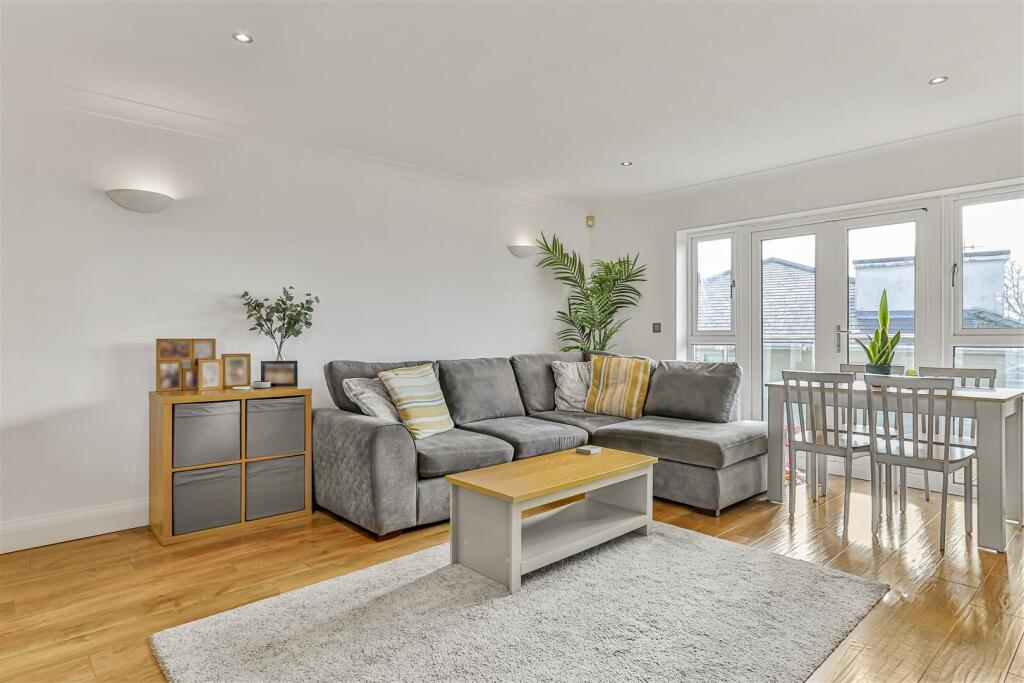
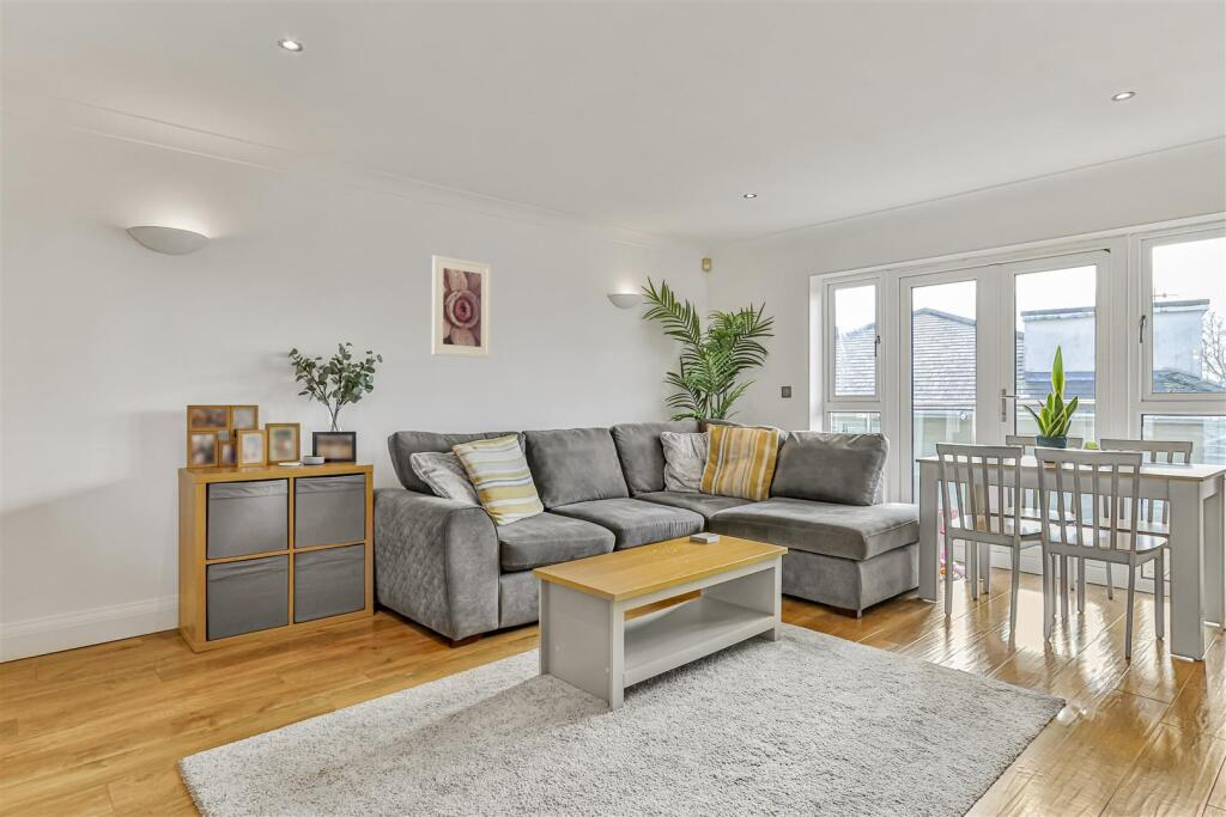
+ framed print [431,254,492,359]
